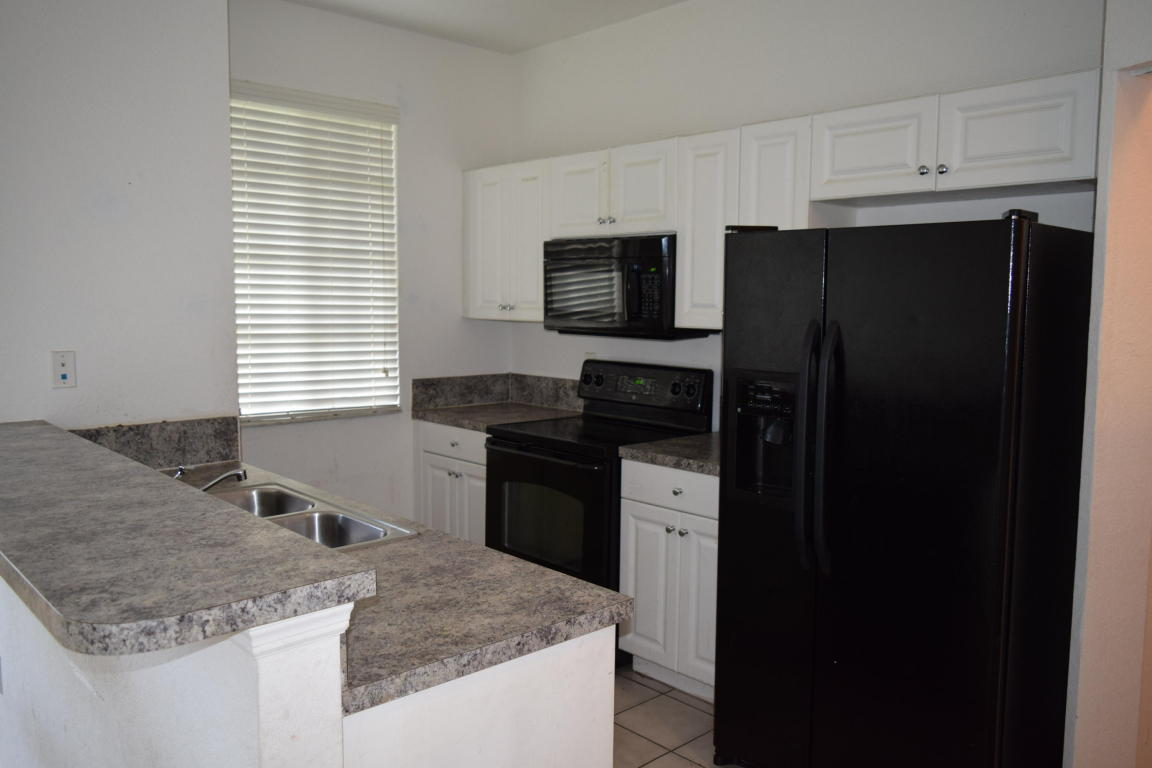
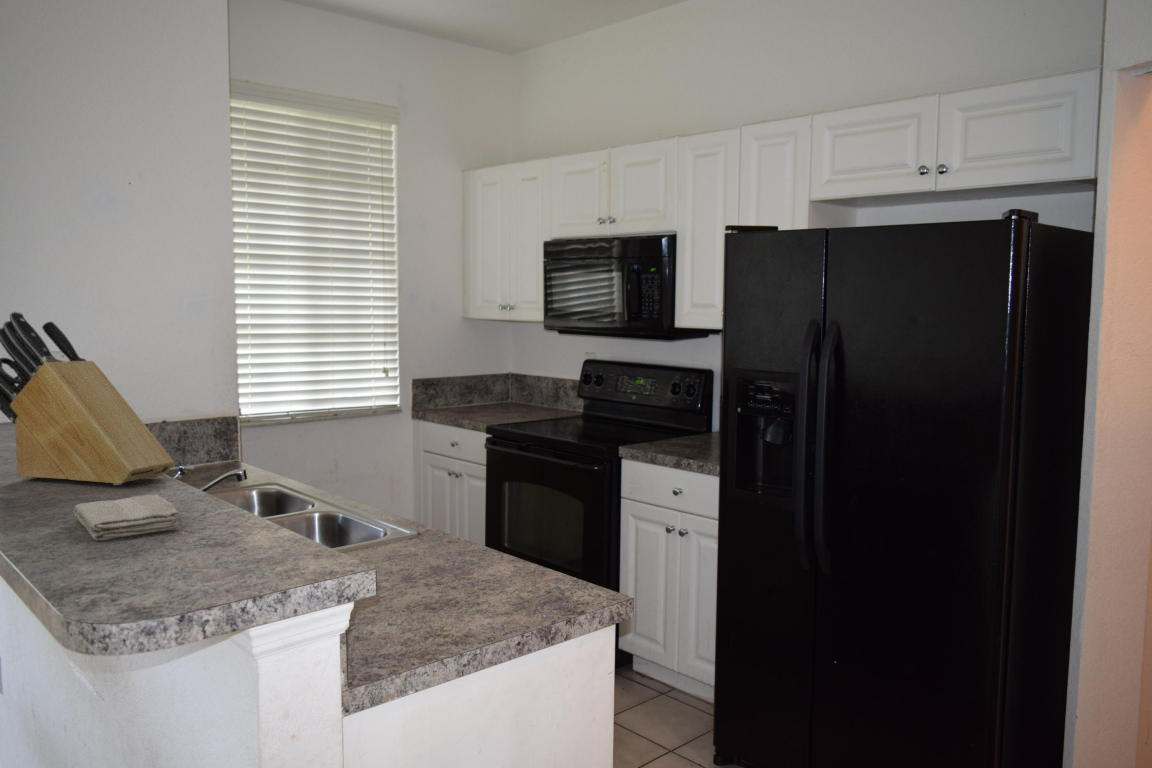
+ washcloth [72,493,180,541]
+ knife block [0,311,176,486]
